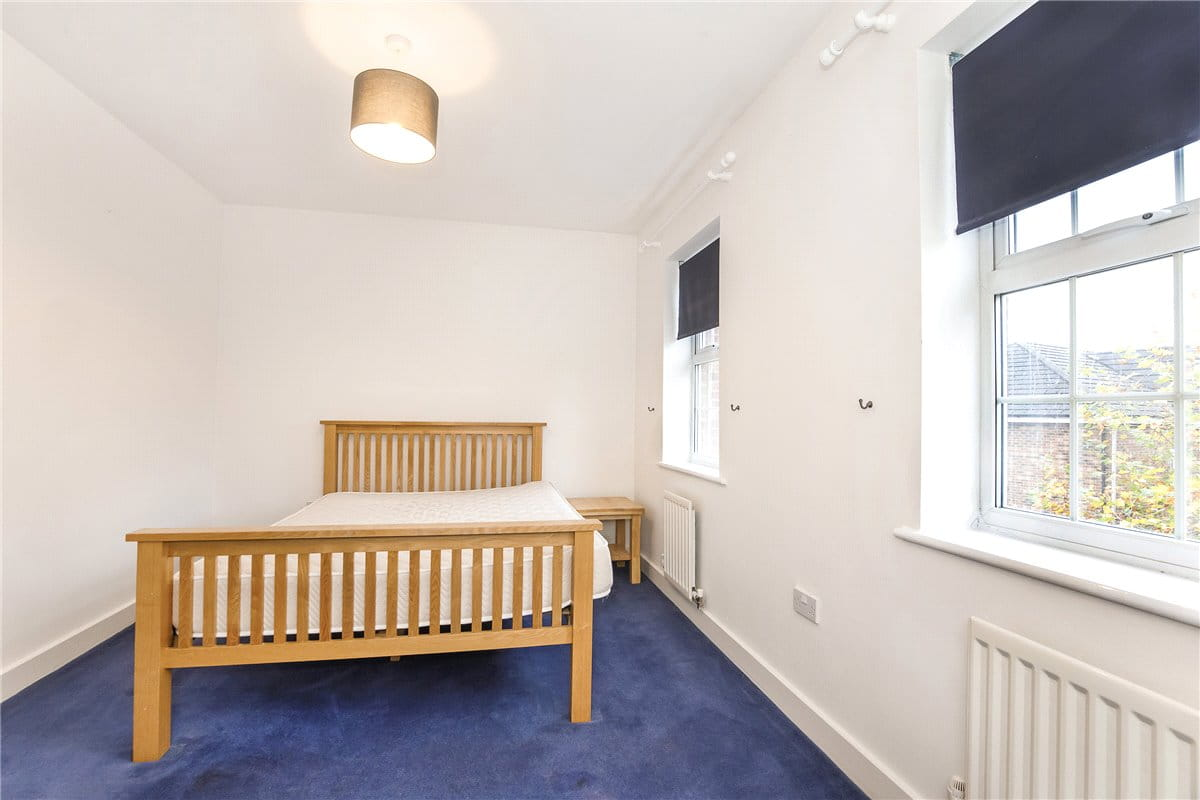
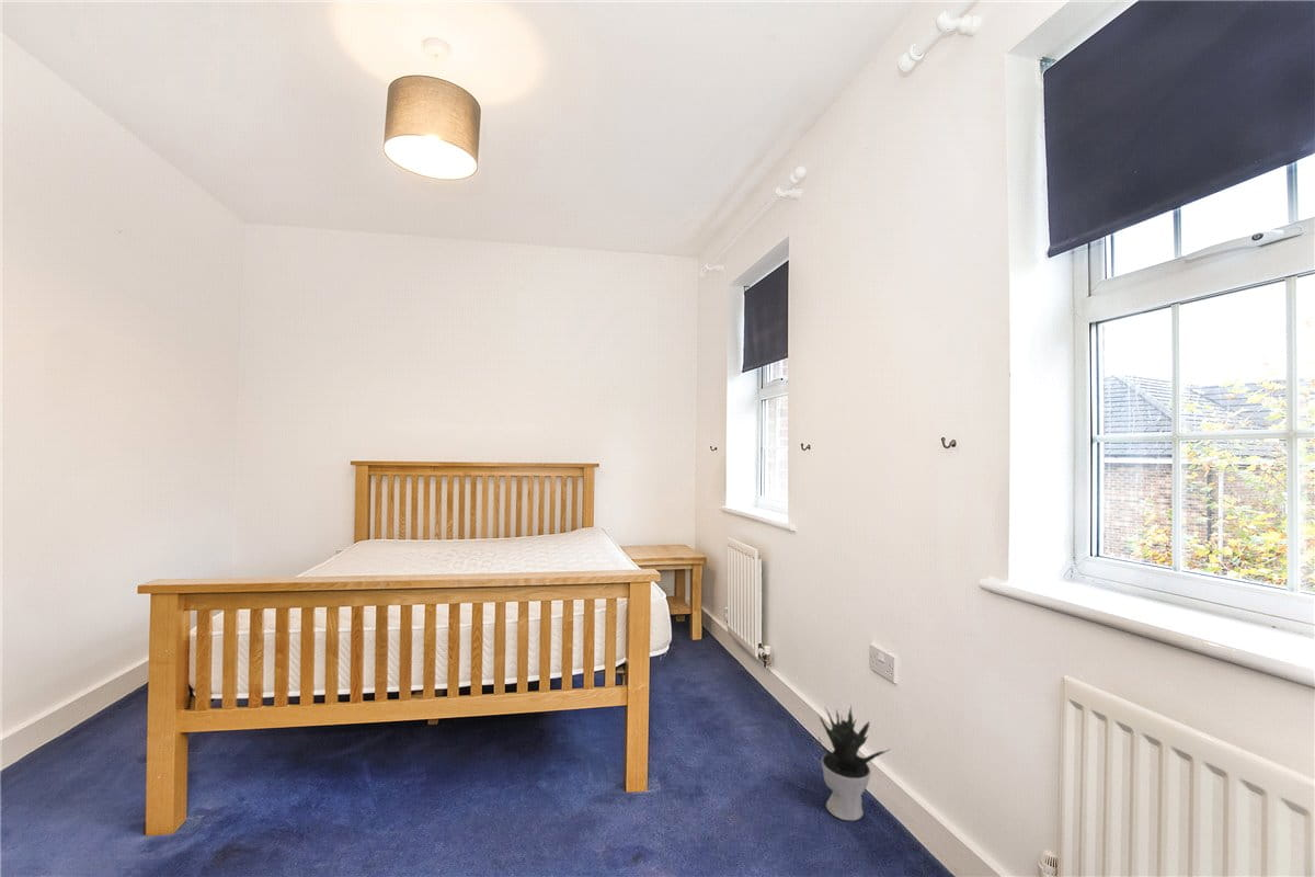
+ potted plant [817,706,890,822]
